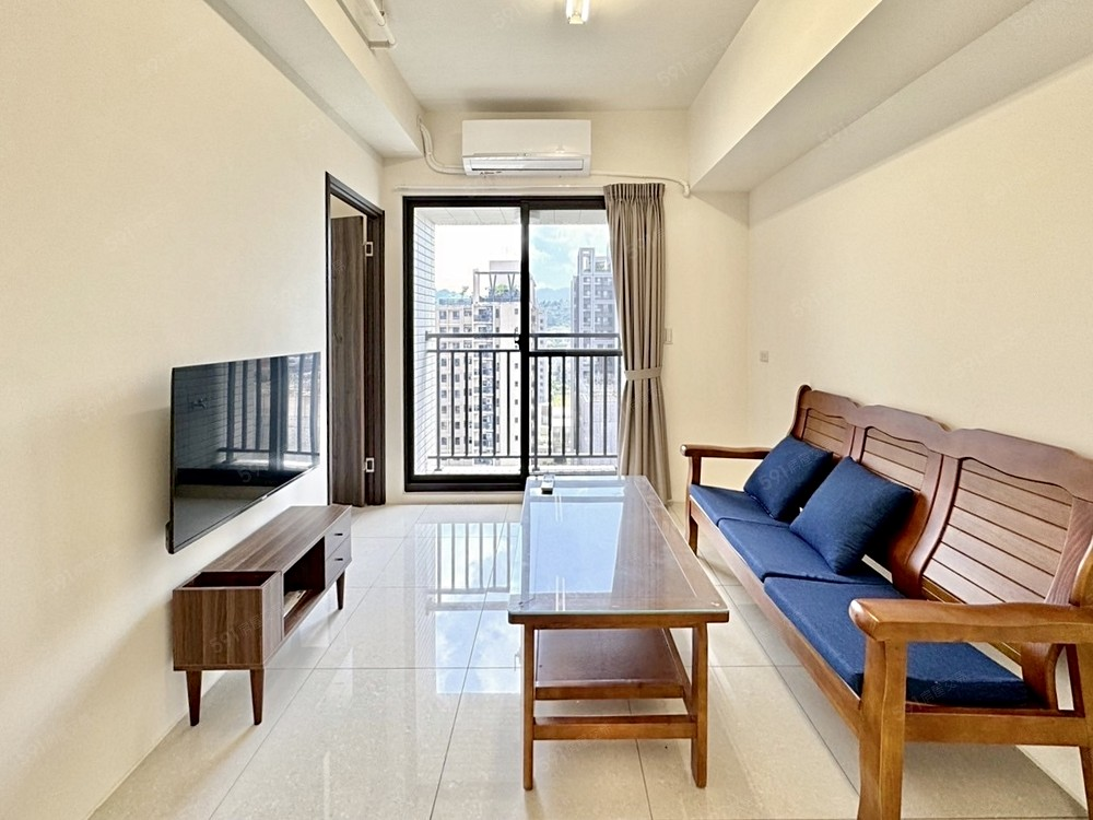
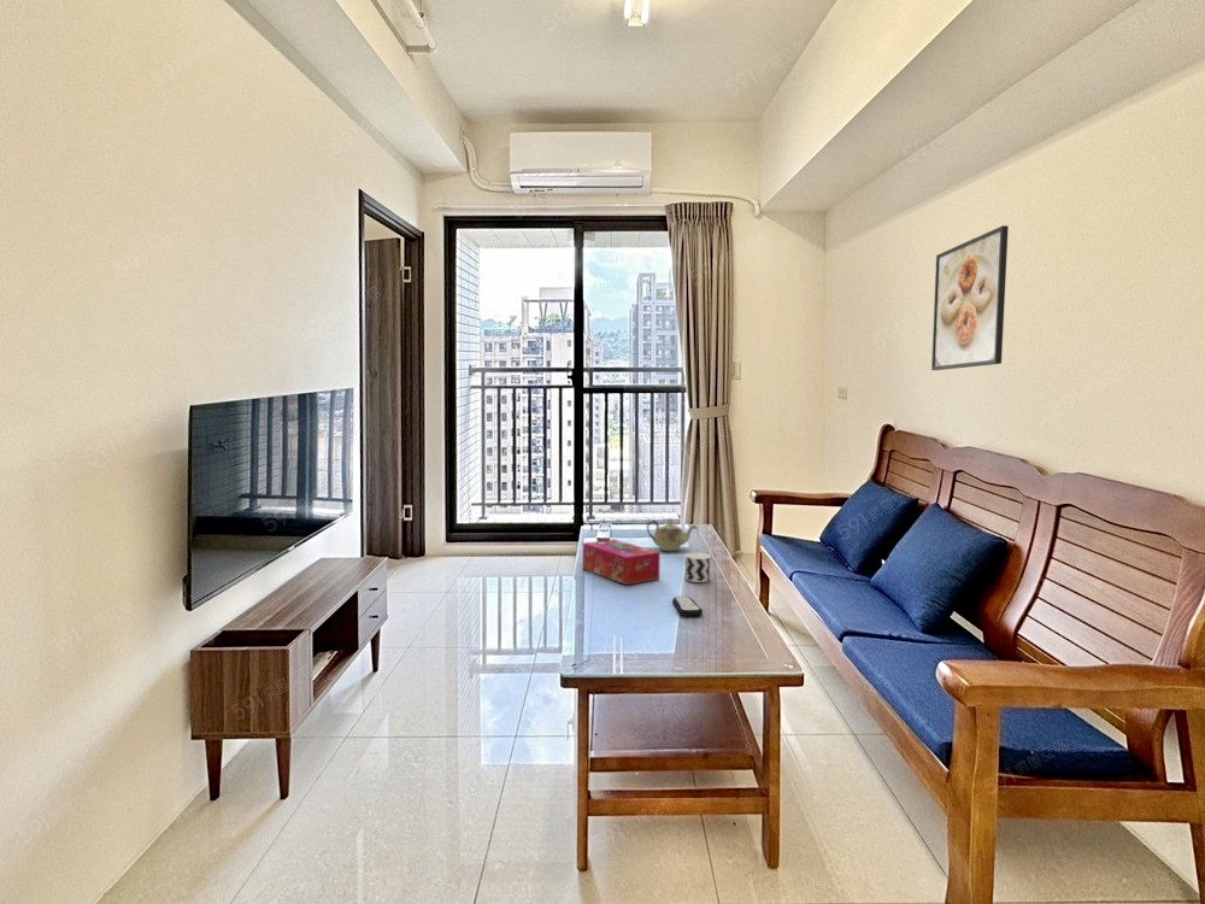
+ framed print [930,224,1010,371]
+ cup [684,552,711,583]
+ tissue box [582,539,662,586]
+ remote control [671,595,704,617]
+ teapot [646,517,699,552]
